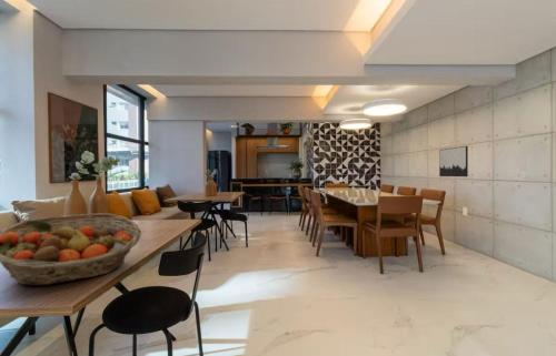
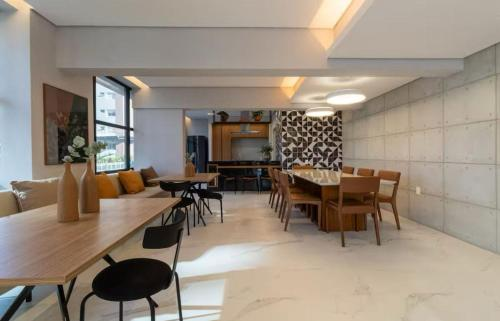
- wall art [438,145,469,177]
- fruit basket [0,213,142,287]
